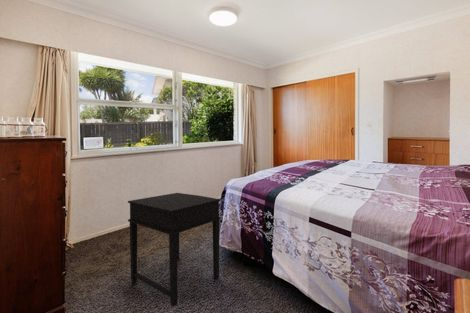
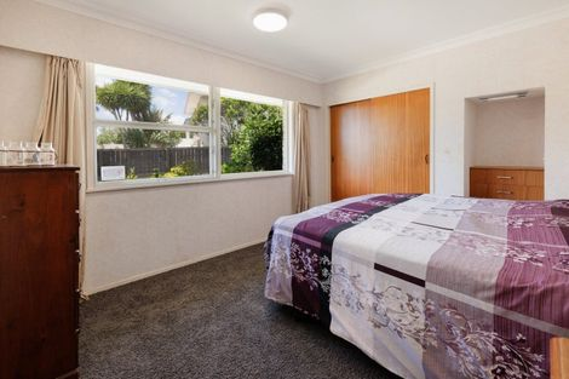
- side table [127,192,222,308]
